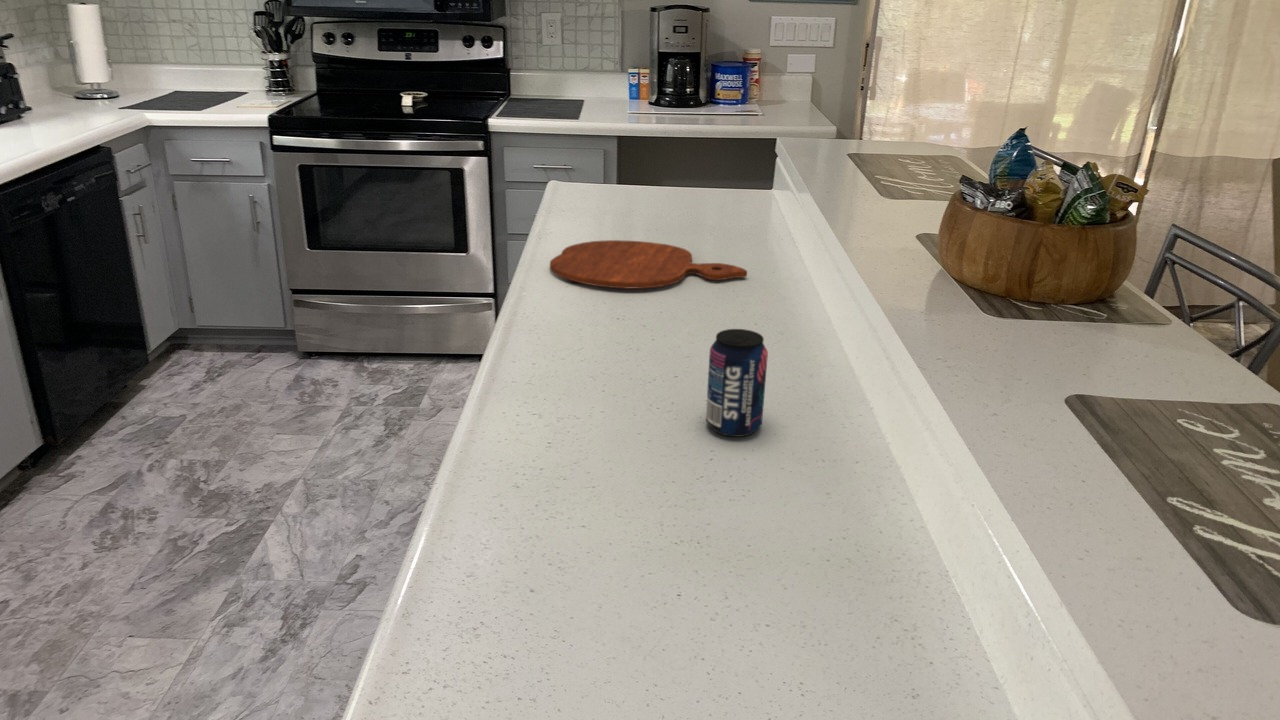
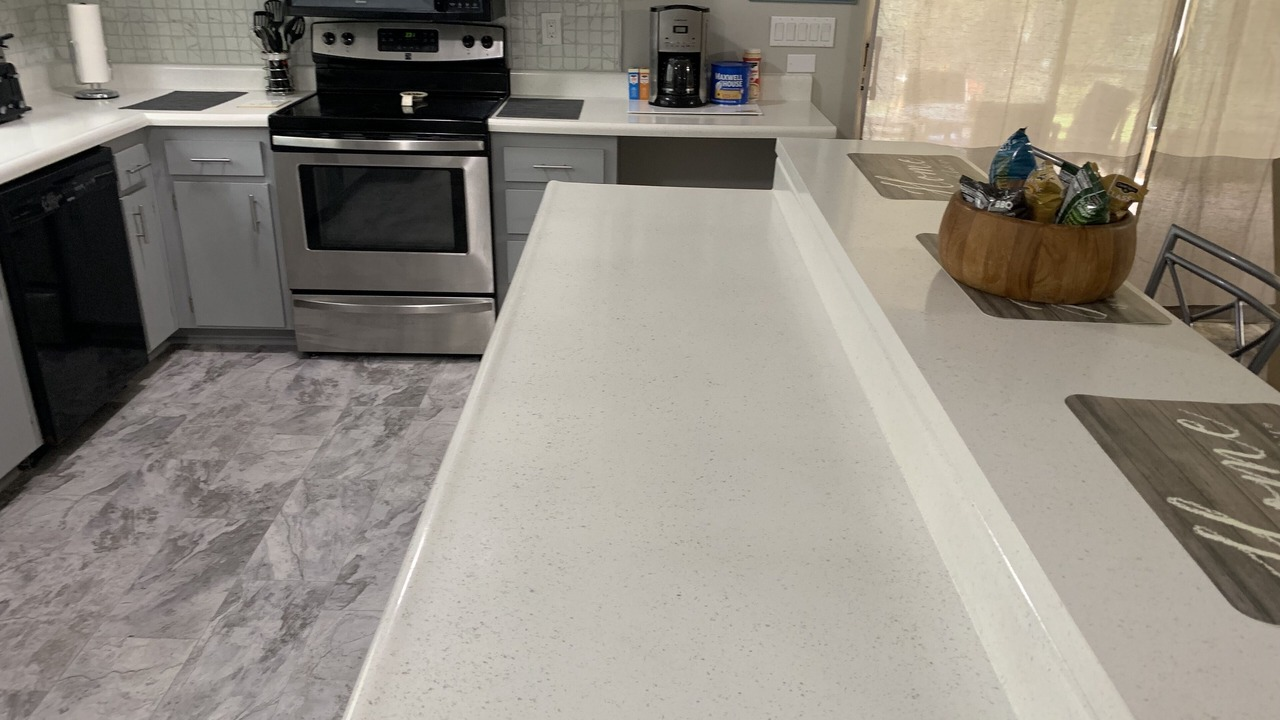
- cutting board [549,239,748,289]
- beverage can [705,328,769,438]
